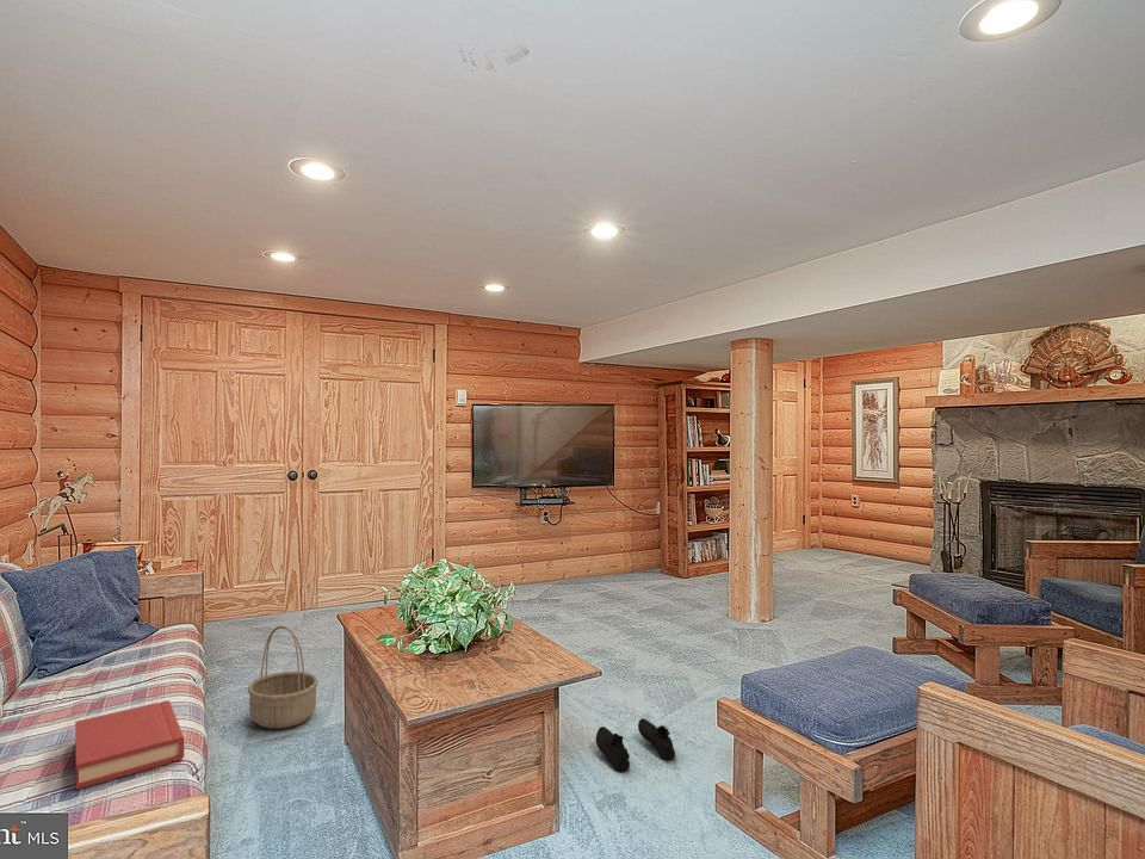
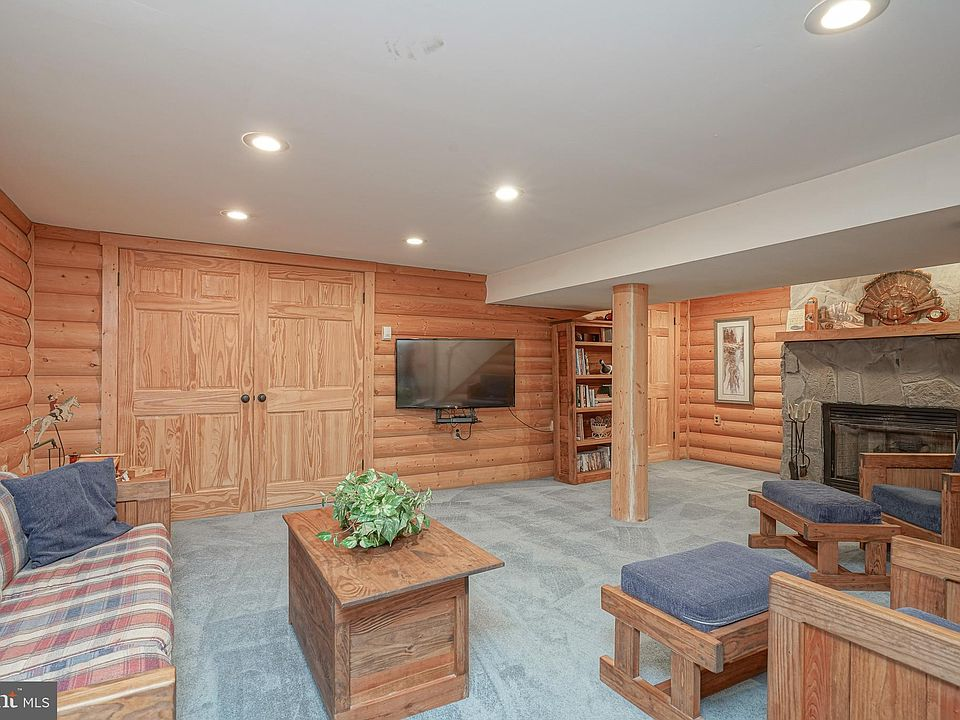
- shoe [594,717,676,772]
- hardback book [74,699,185,791]
- basket [247,625,320,730]
